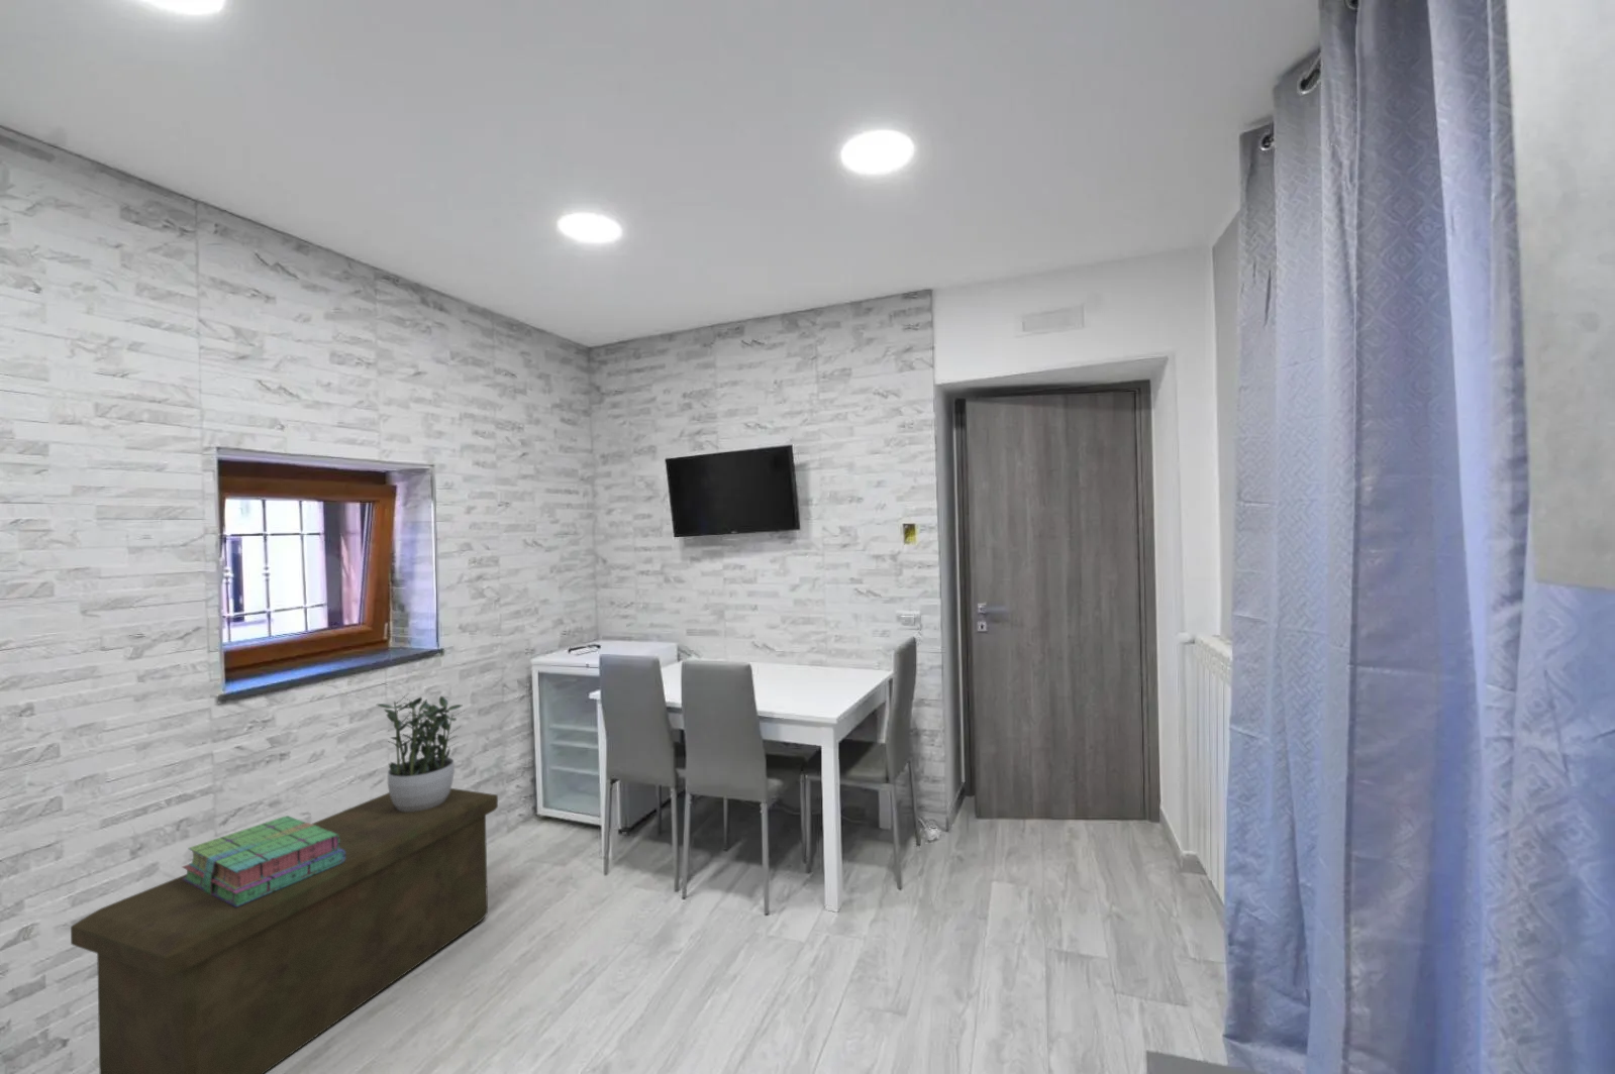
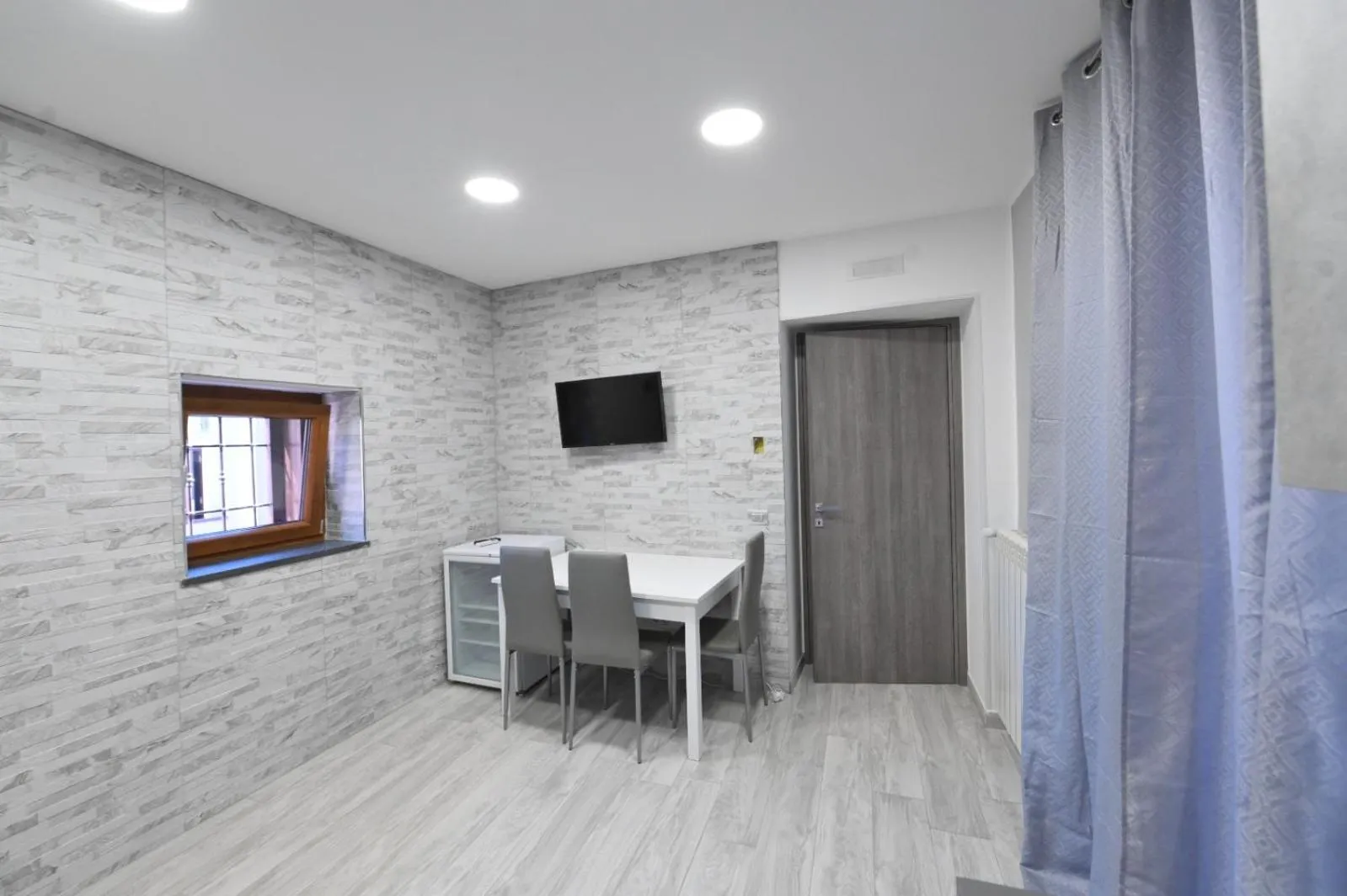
- storage bench [70,788,499,1074]
- stack of books [181,815,345,907]
- potted plant [375,689,466,811]
